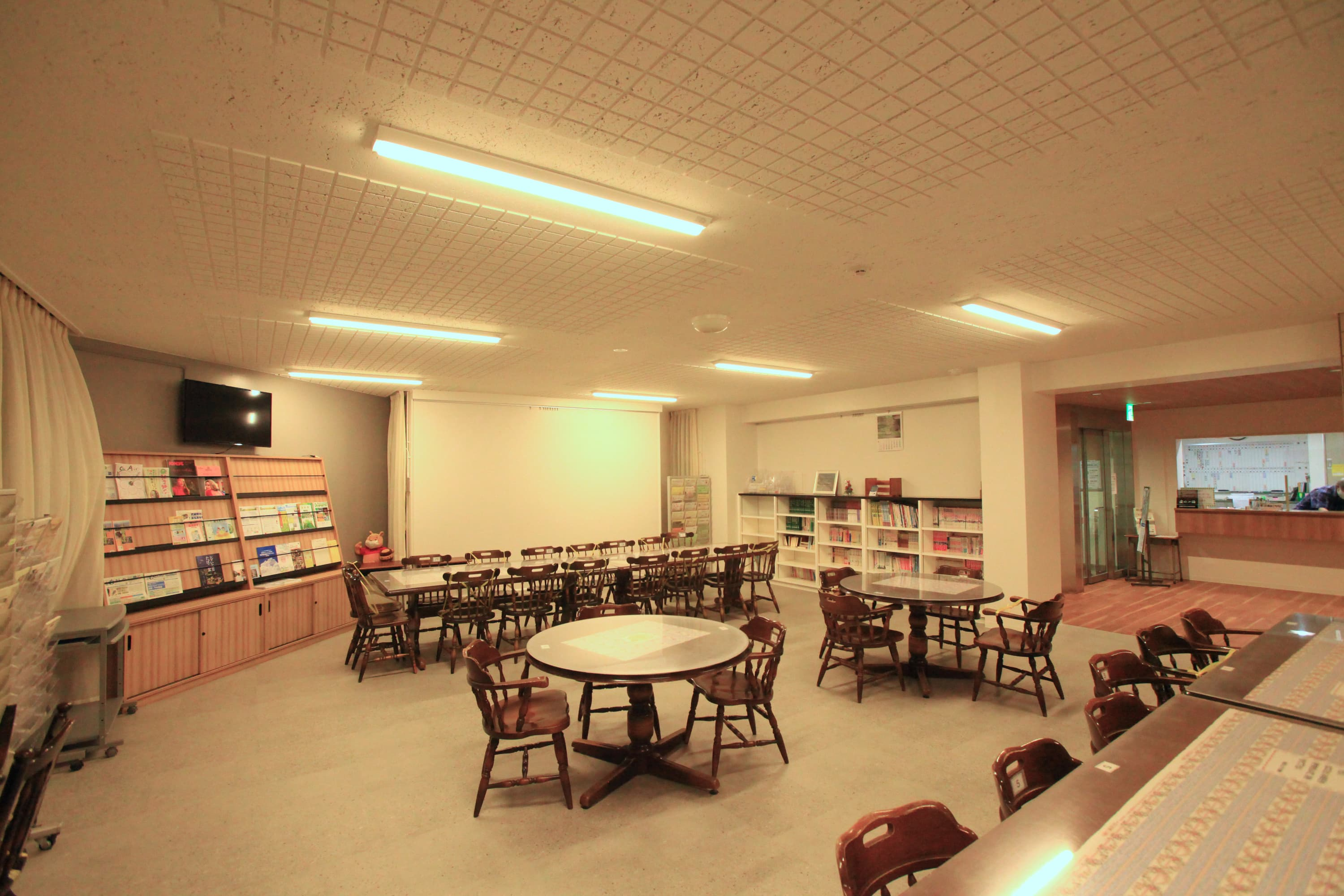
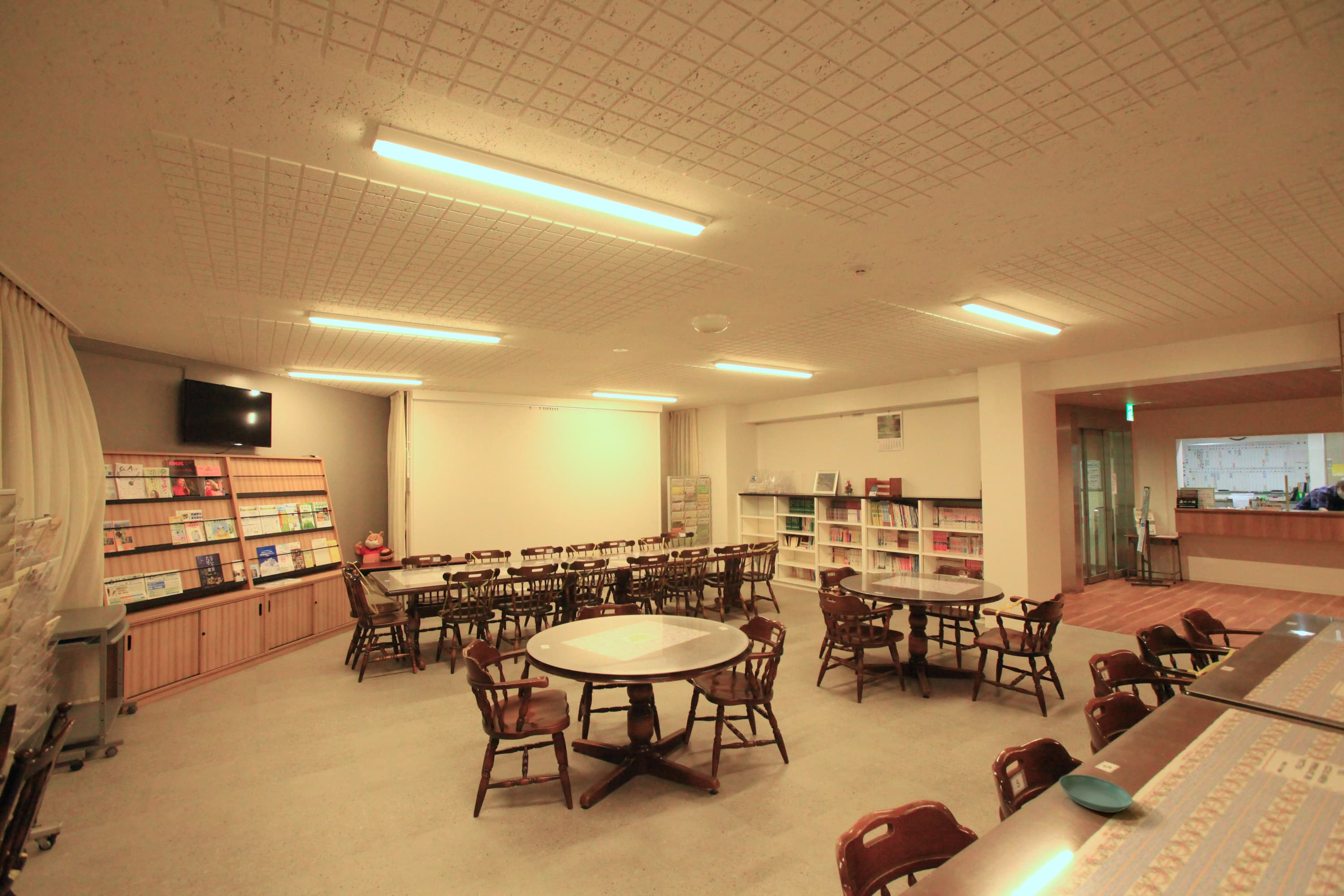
+ saucer [1059,774,1133,813]
